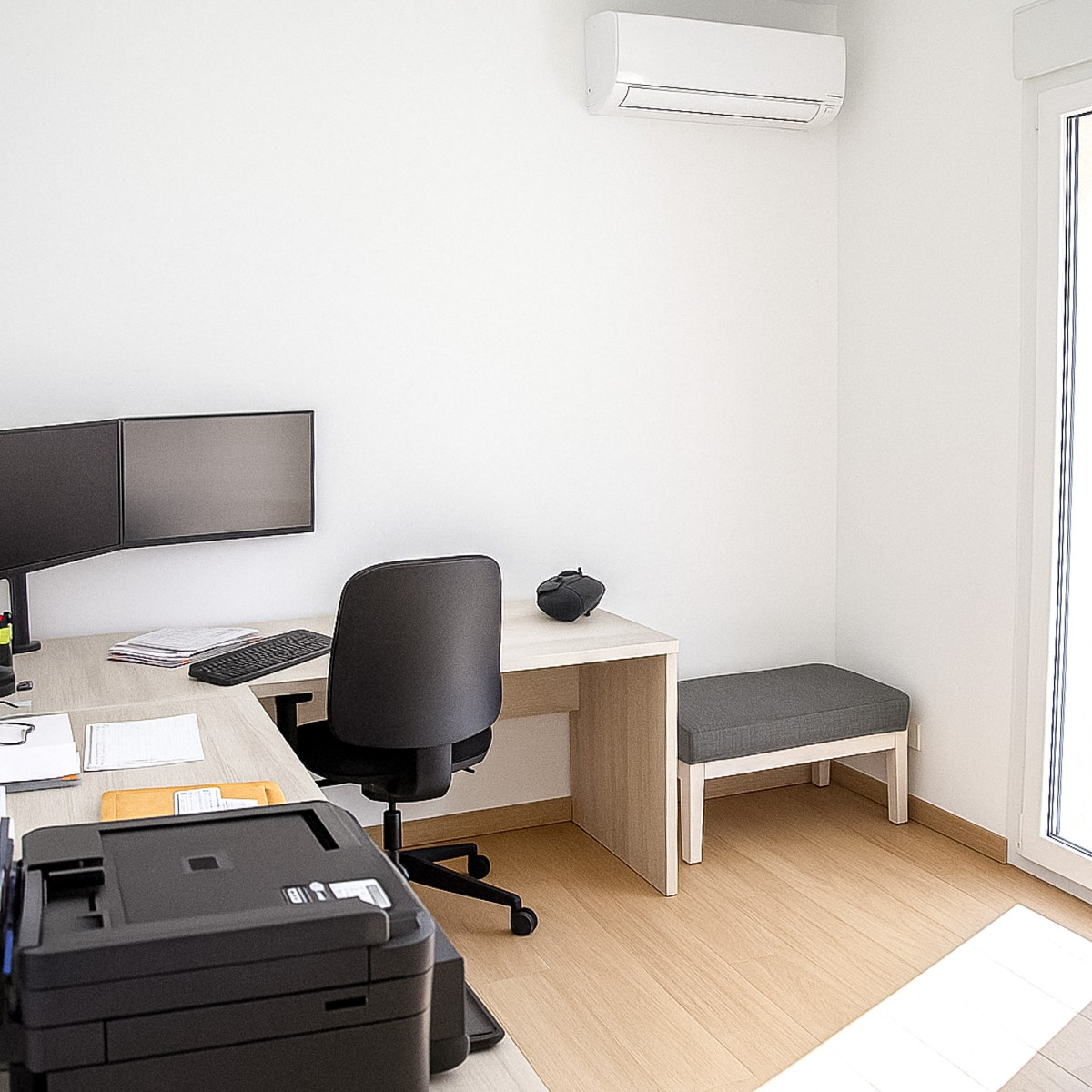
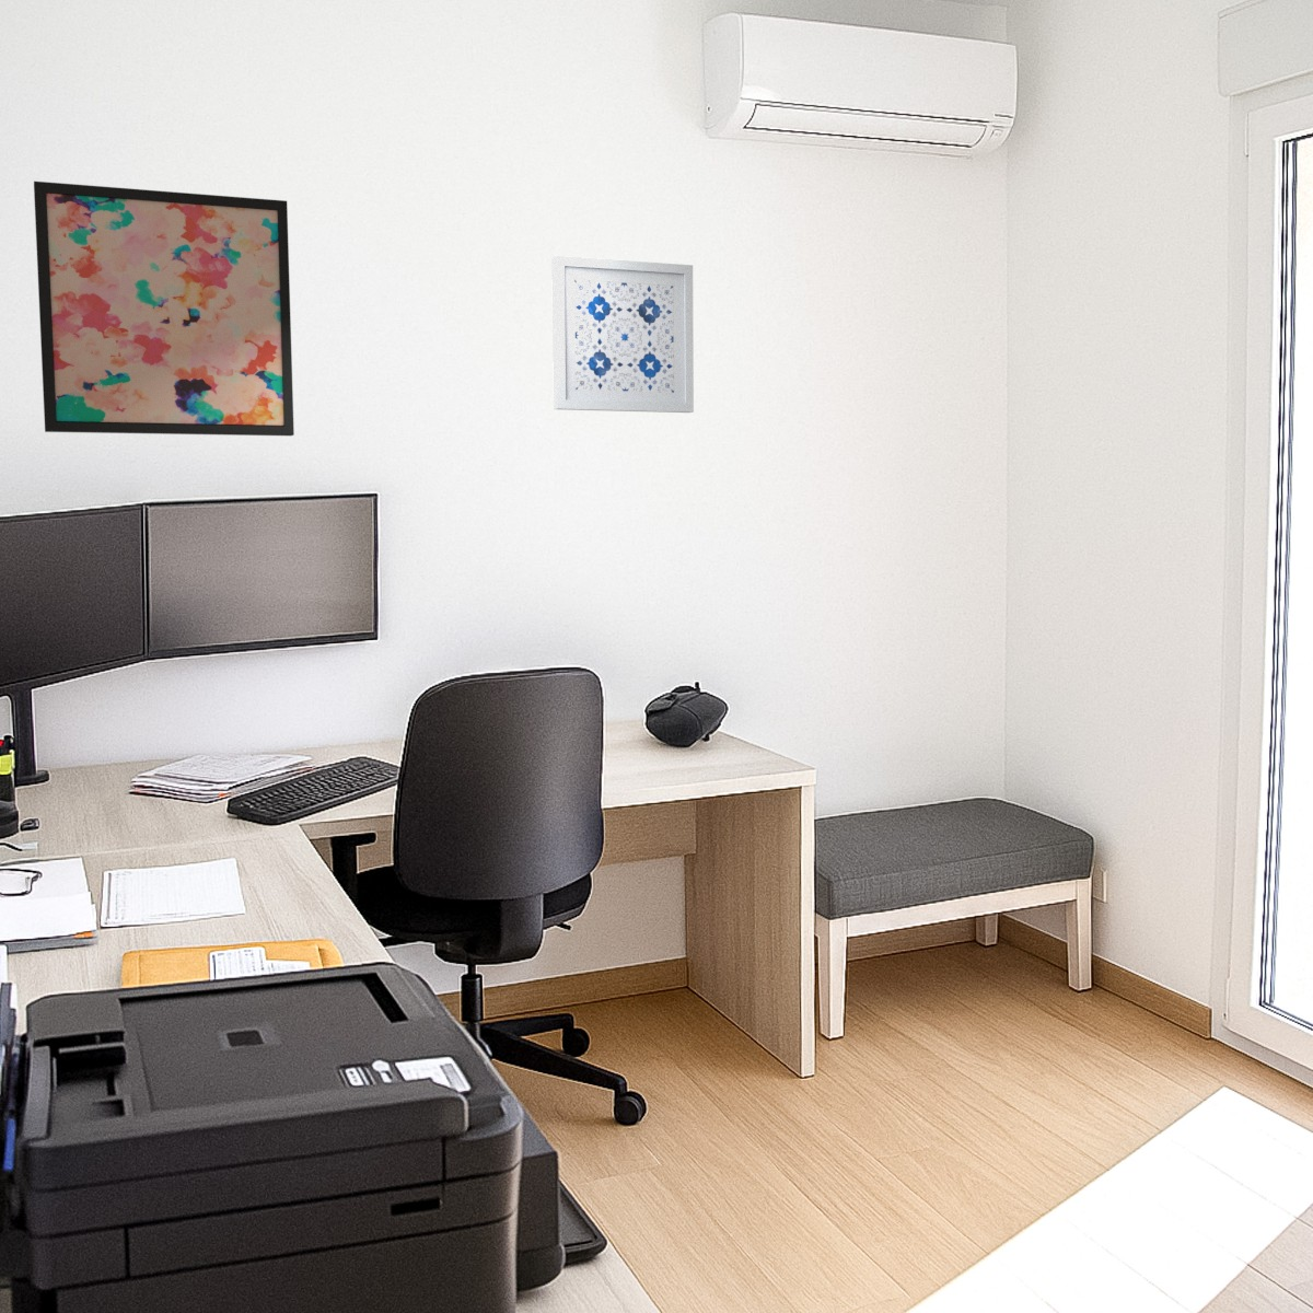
+ wall art [32,180,296,436]
+ wall art [551,255,695,414]
